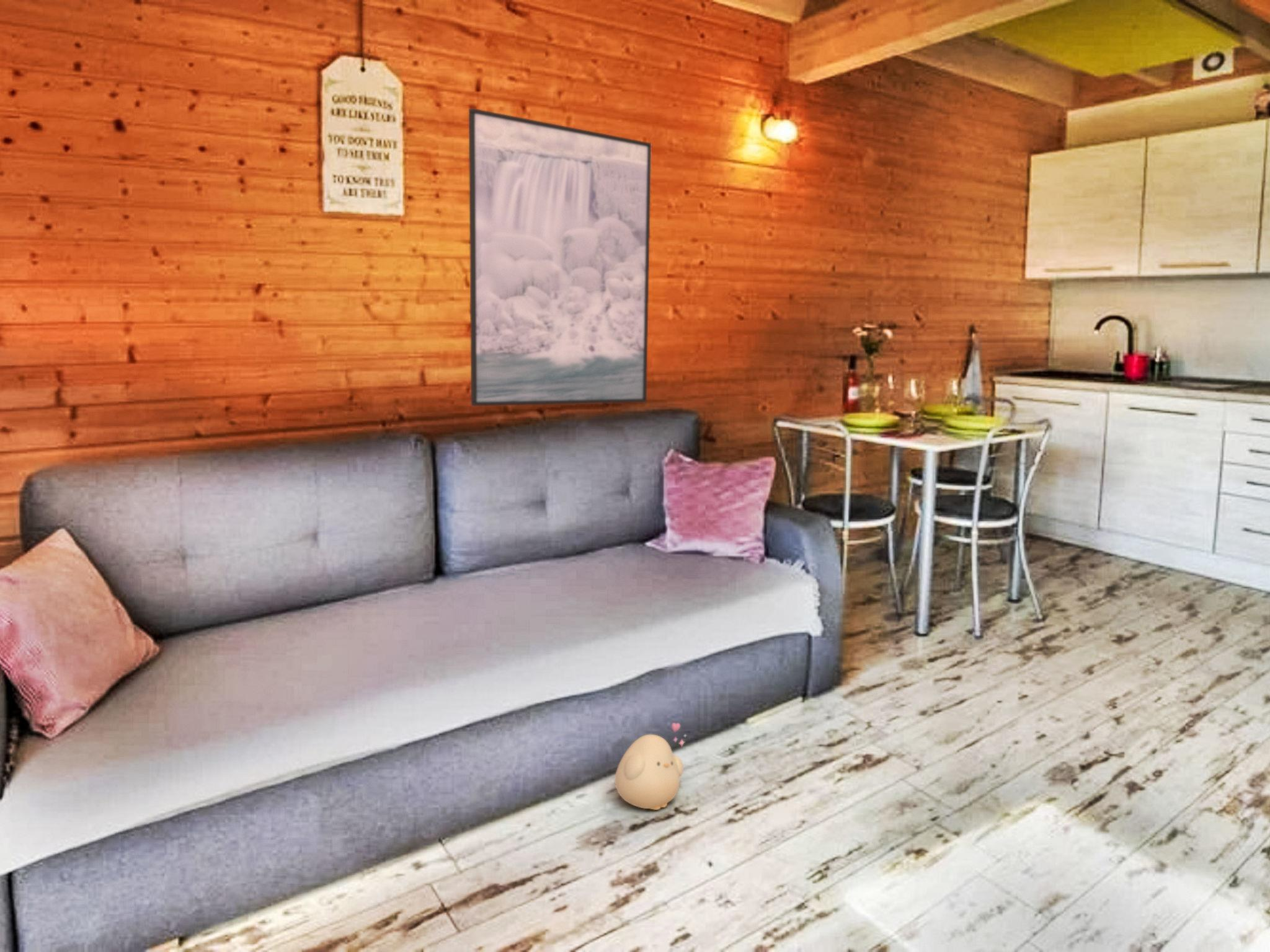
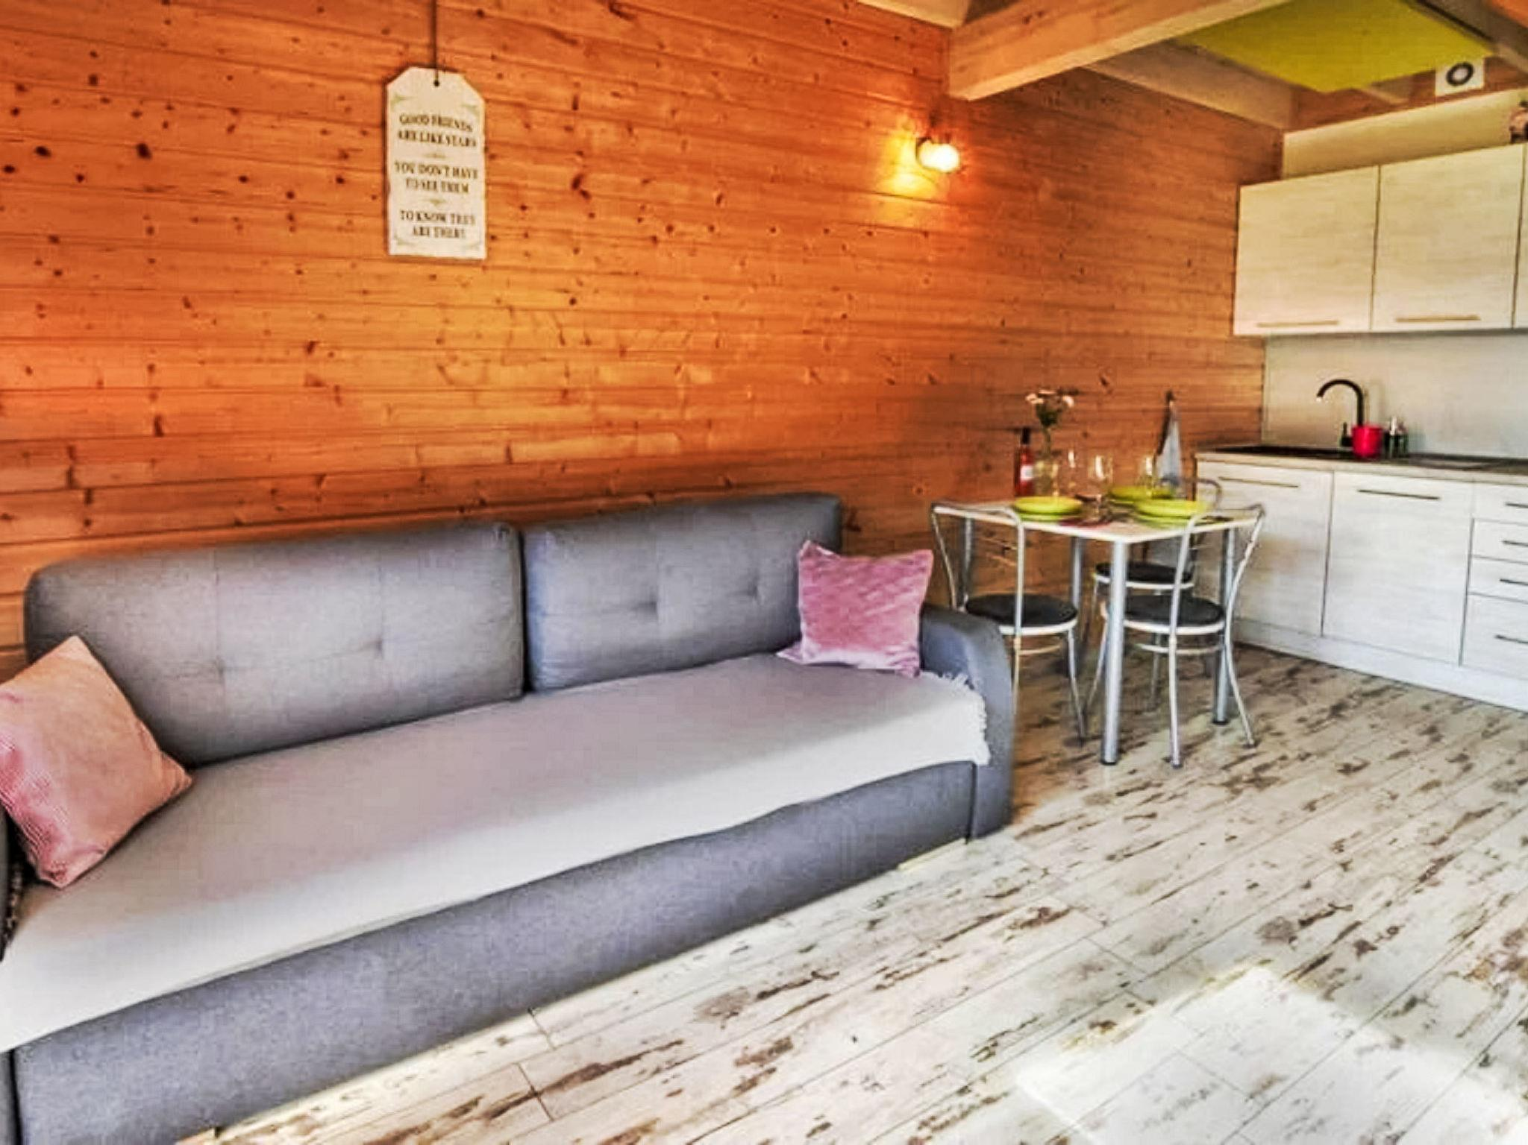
- plush toy [614,722,687,811]
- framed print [468,107,652,407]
